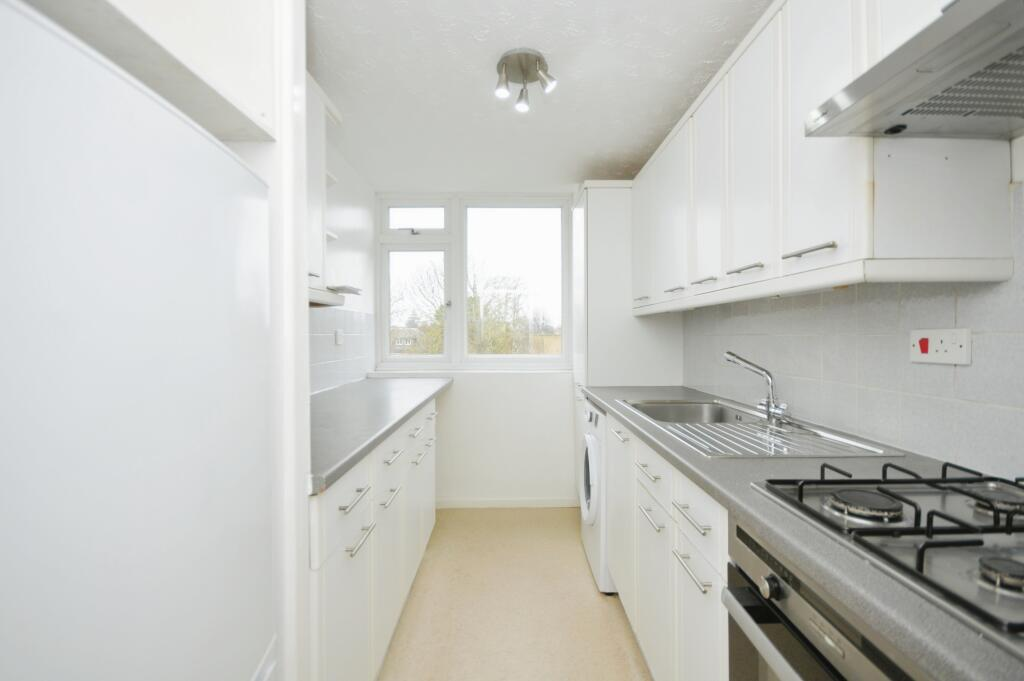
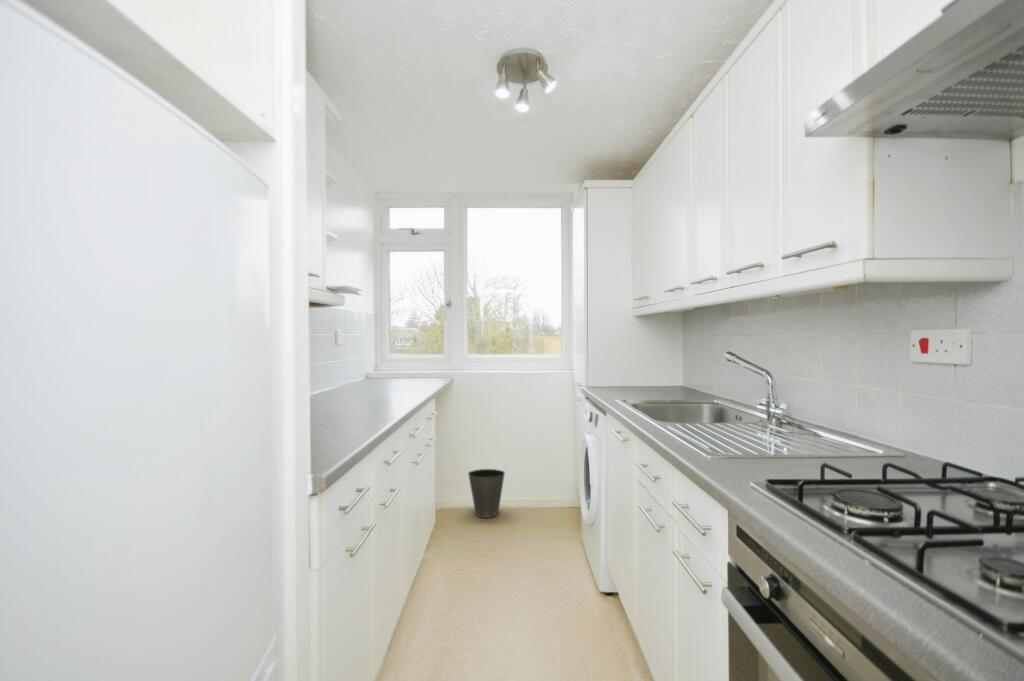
+ waste basket [467,468,506,519]
